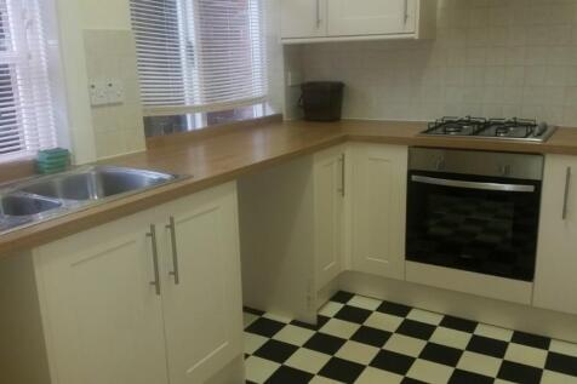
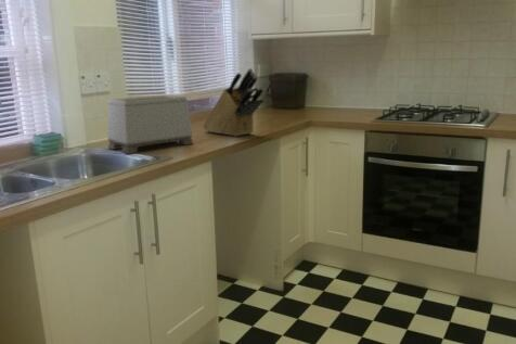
+ toaster [106,94,194,155]
+ knife block [202,67,265,138]
